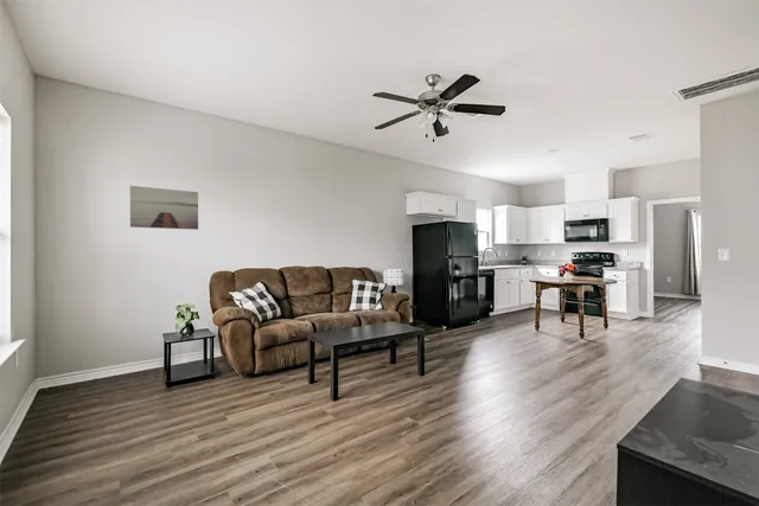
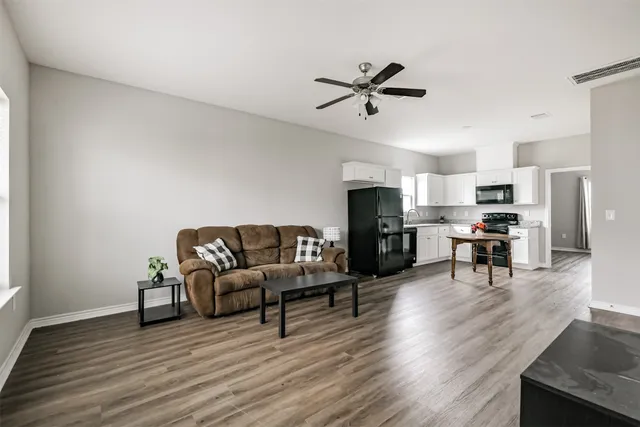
- wall art [129,185,199,231]
